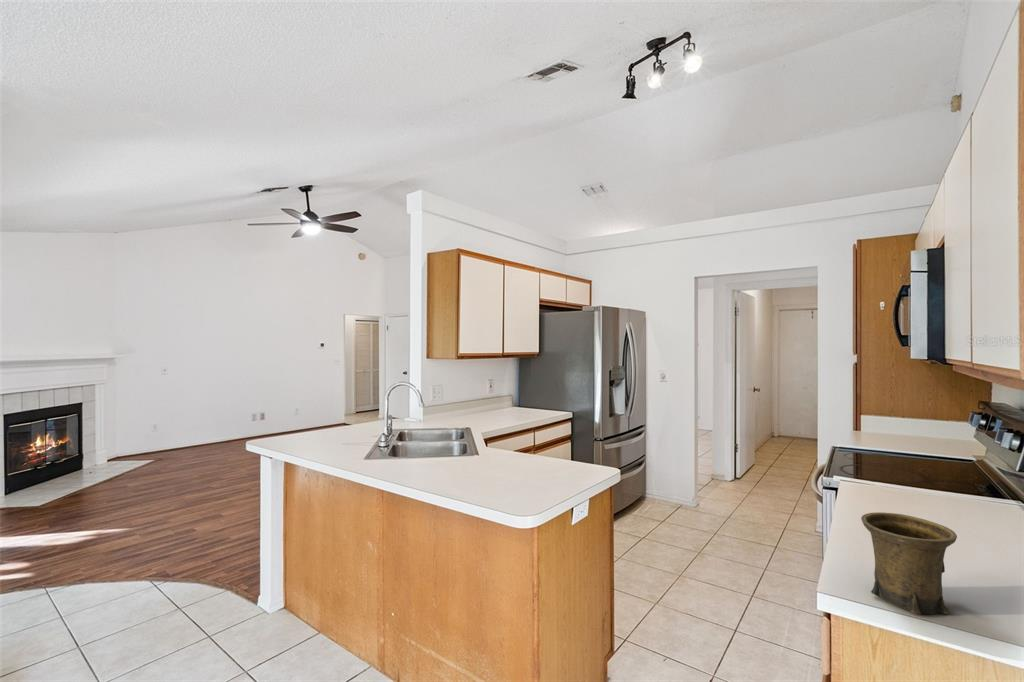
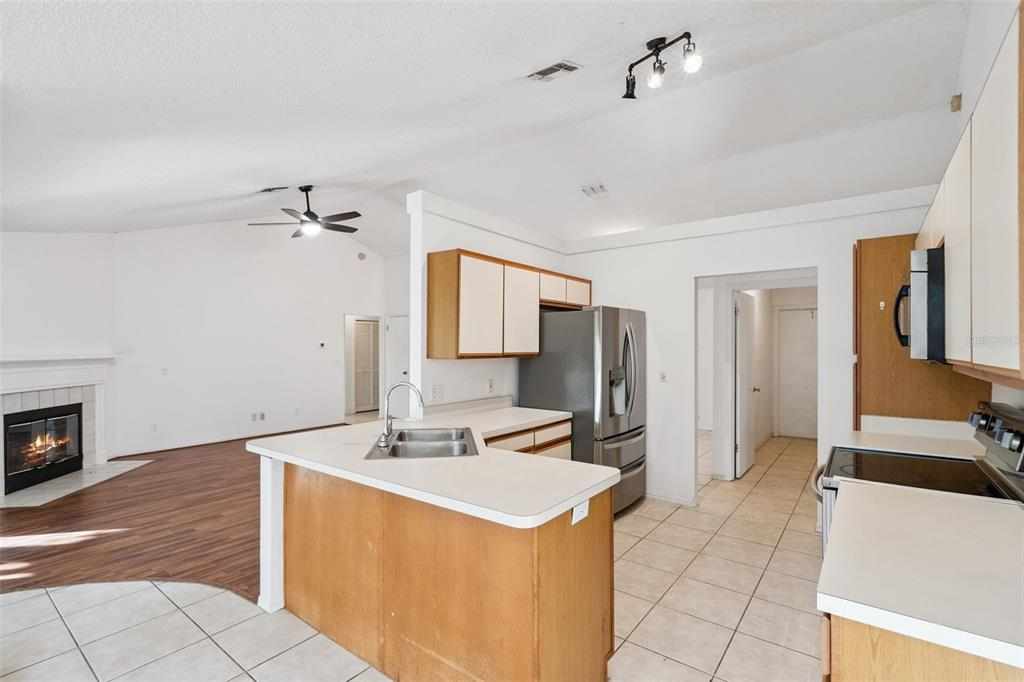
- mug [860,511,958,615]
